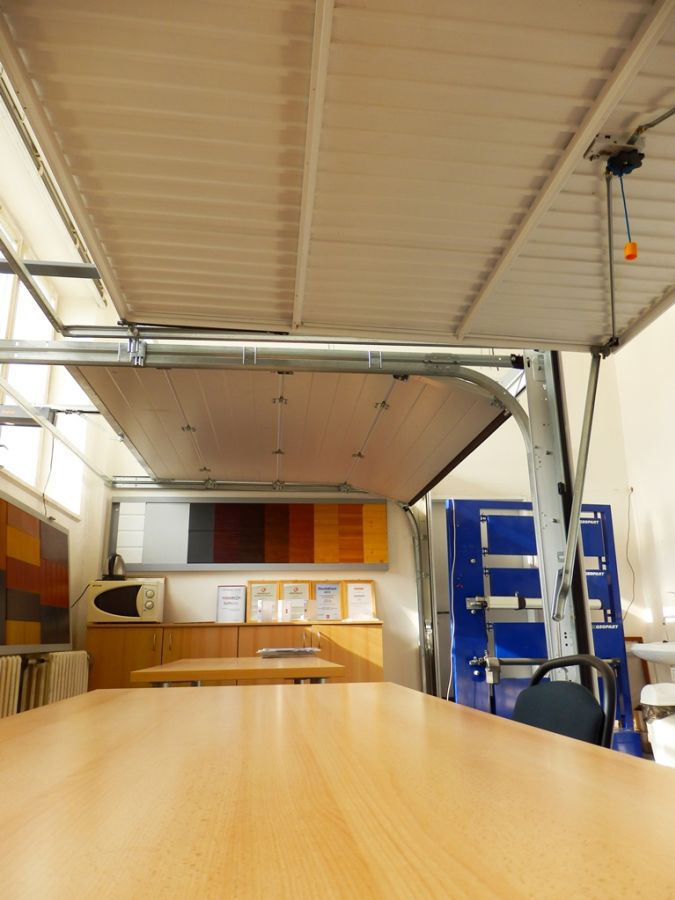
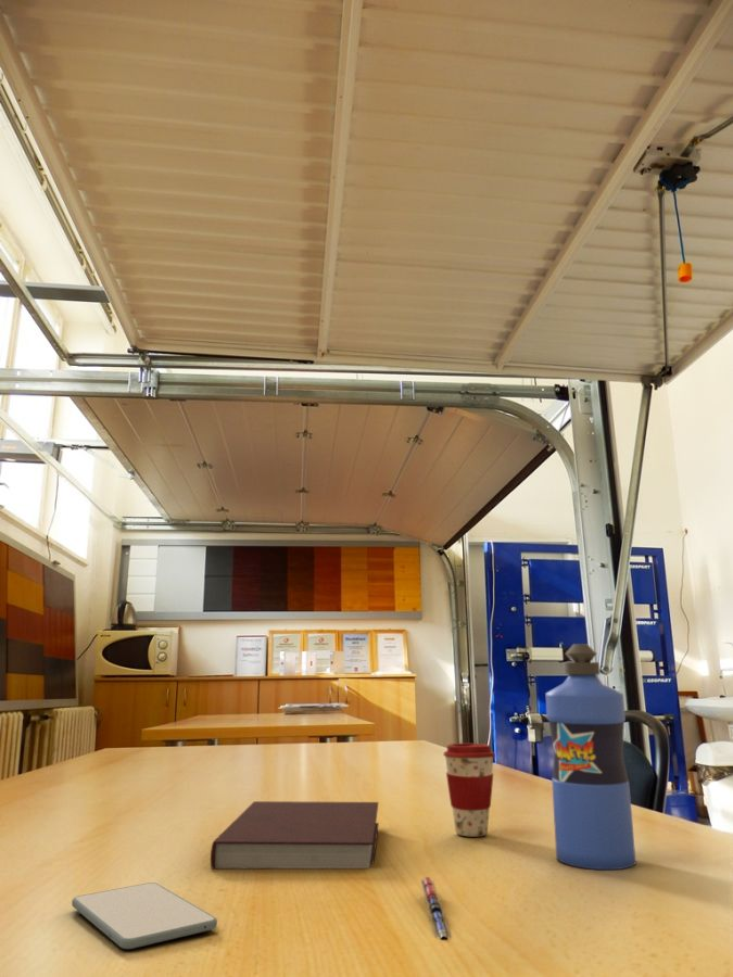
+ notebook [210,800,380,871]
+ smartphone [71,881,218,950]
+ pen [420,876,452,940]
+ coffee cup [442,743,496,838]
+ water bottle [544,643,636,871]
